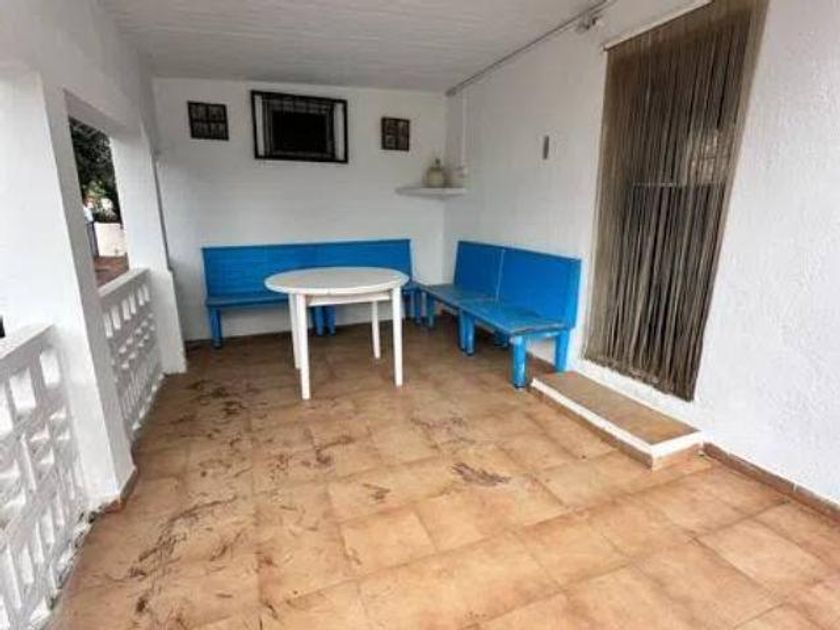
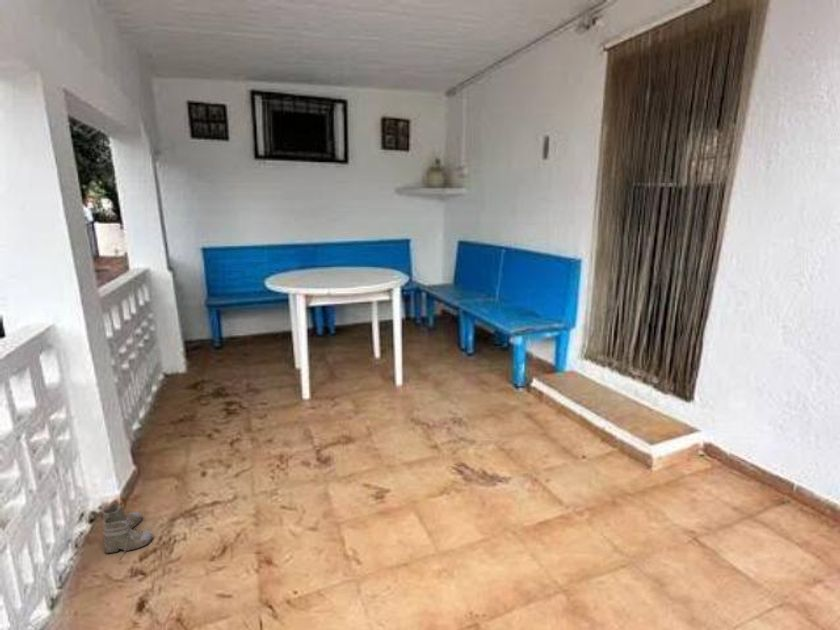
+ boots [102,501,154,560]
